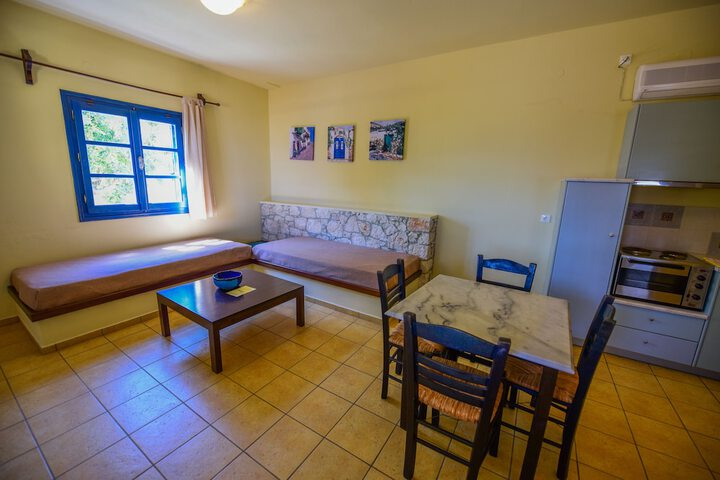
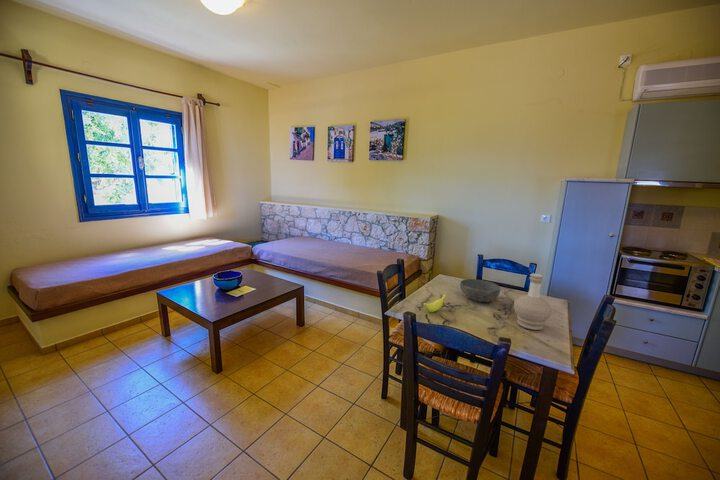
+ bowl [459,278,502,303]
+ bottle [513,273,553,331]
+ banana [423,293,447,313]
